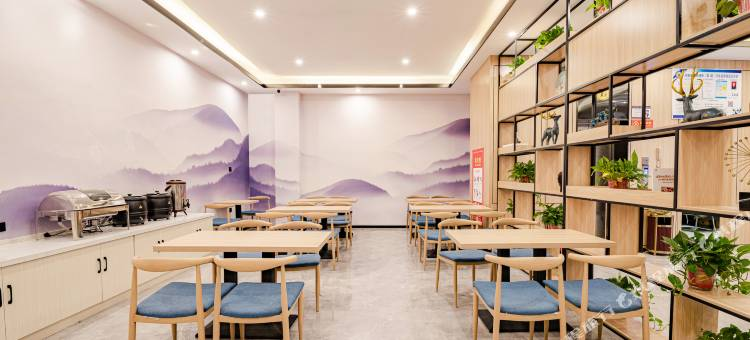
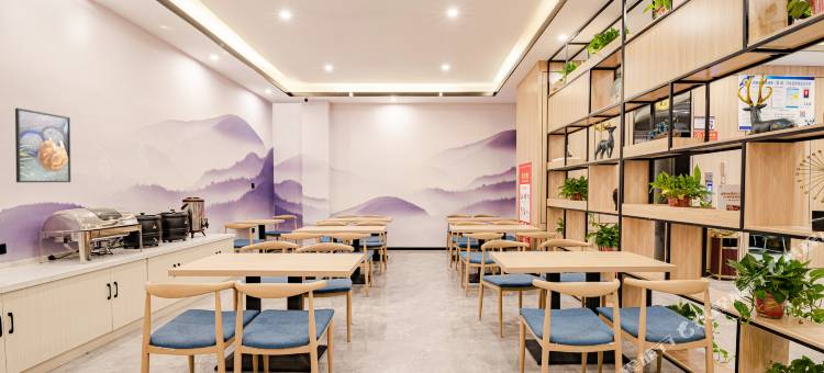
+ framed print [14,108,71,183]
